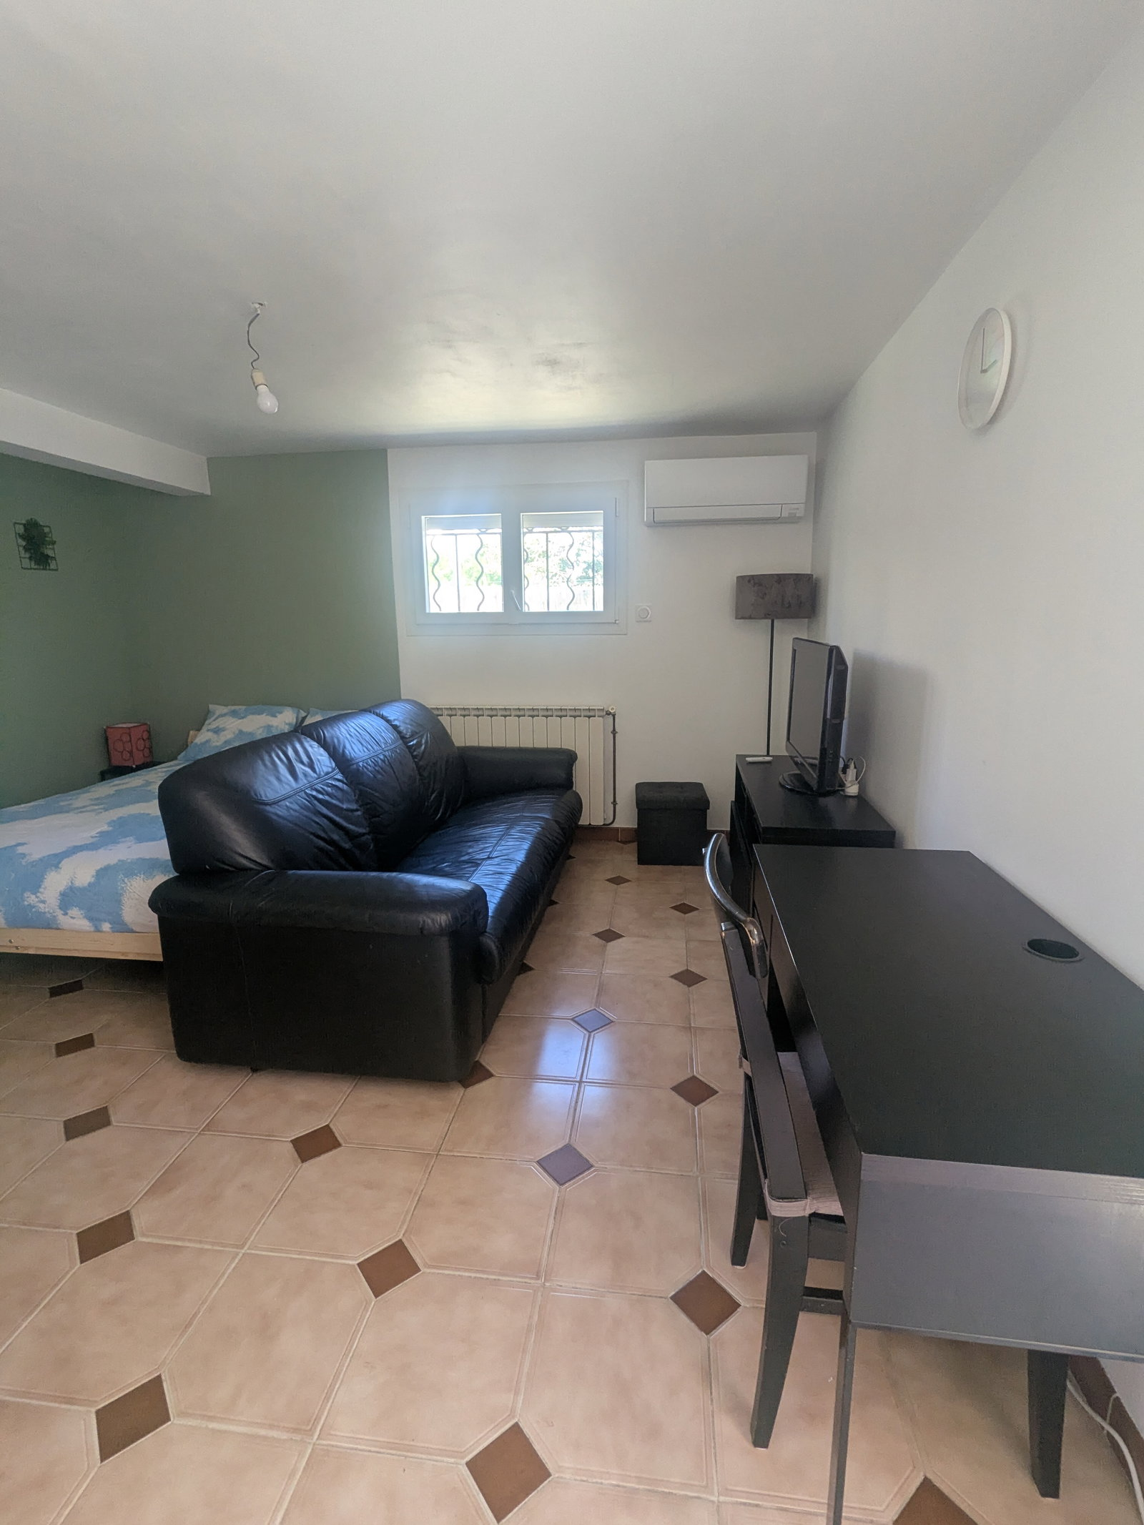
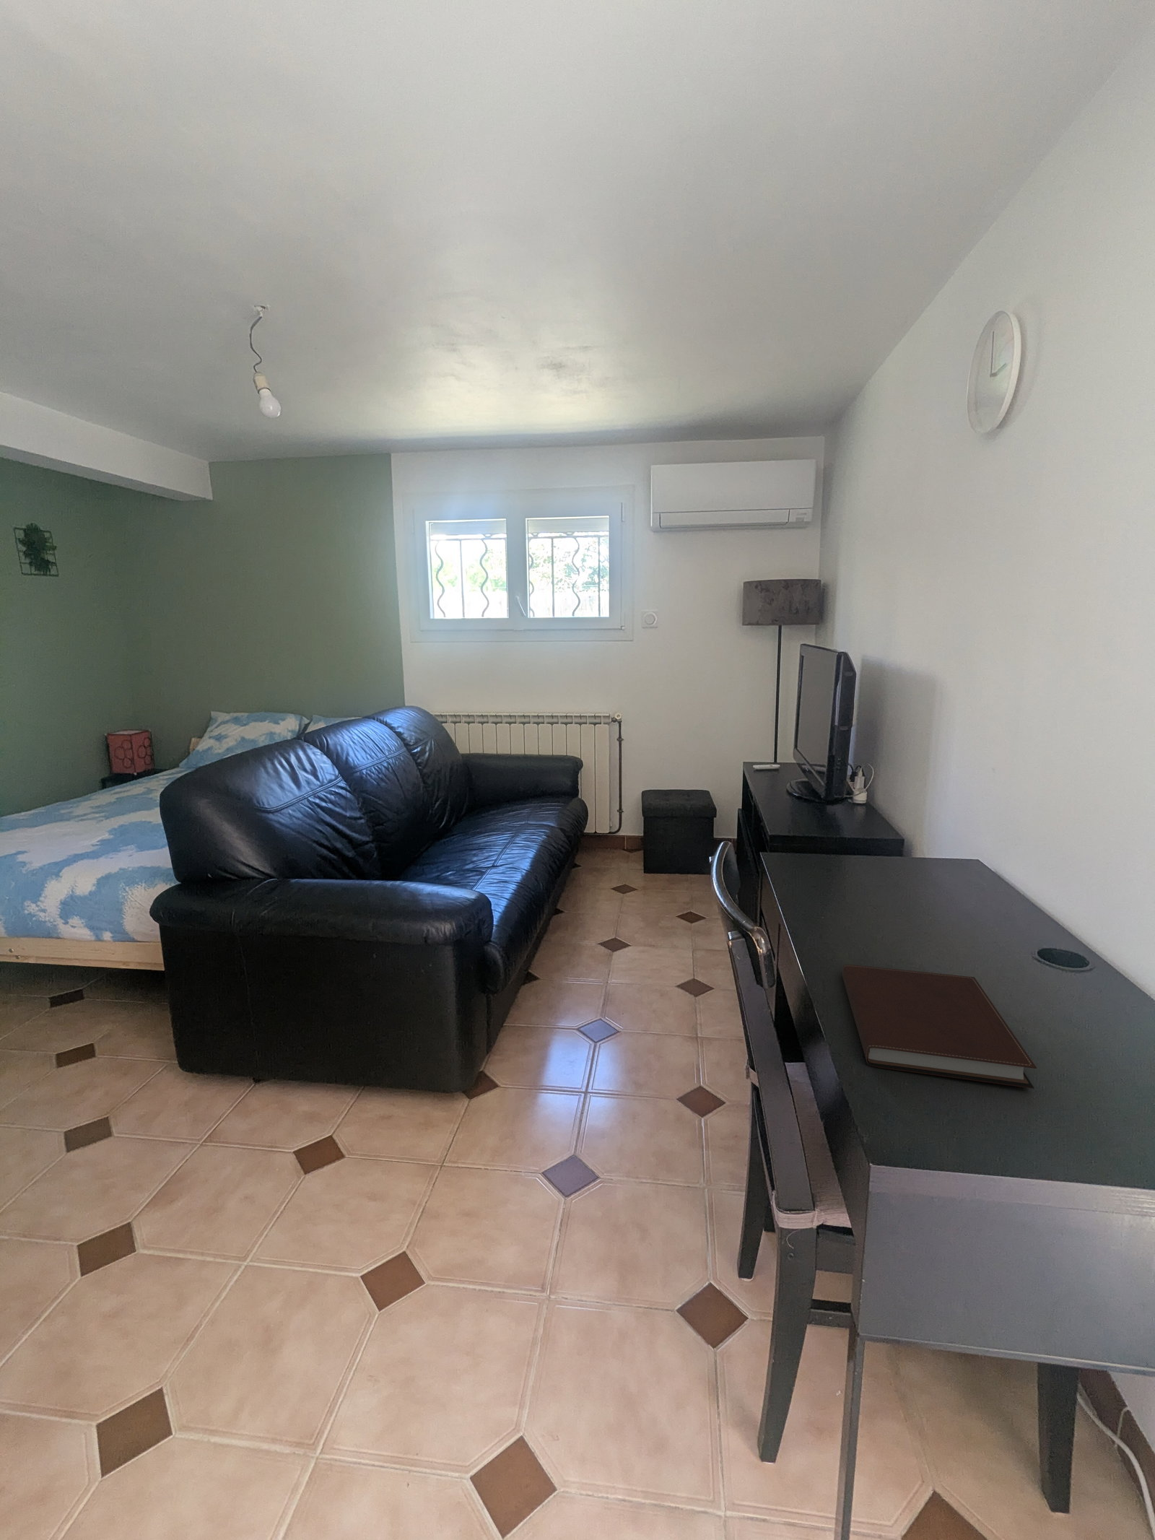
+ notebook [842,964,1037,1090]
